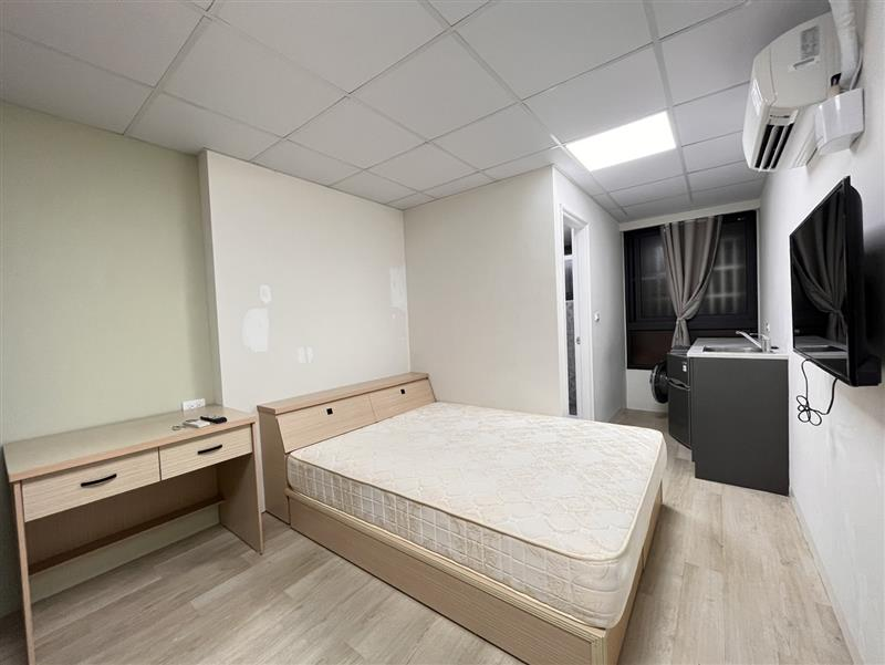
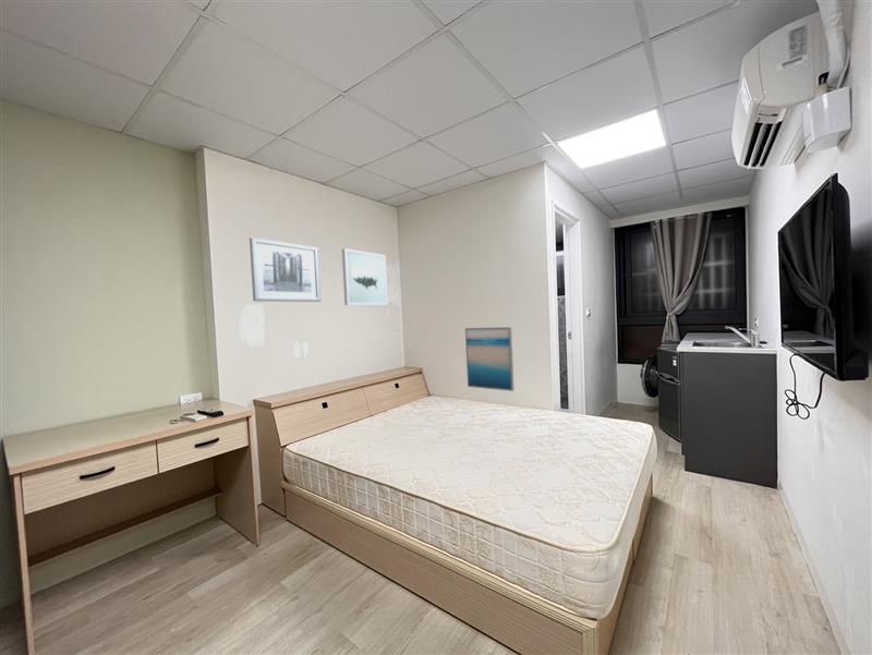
+ wall art [341,247,389,306]
+ wall art [464,326,514,392]
+ wall art [249,236,322,303]
